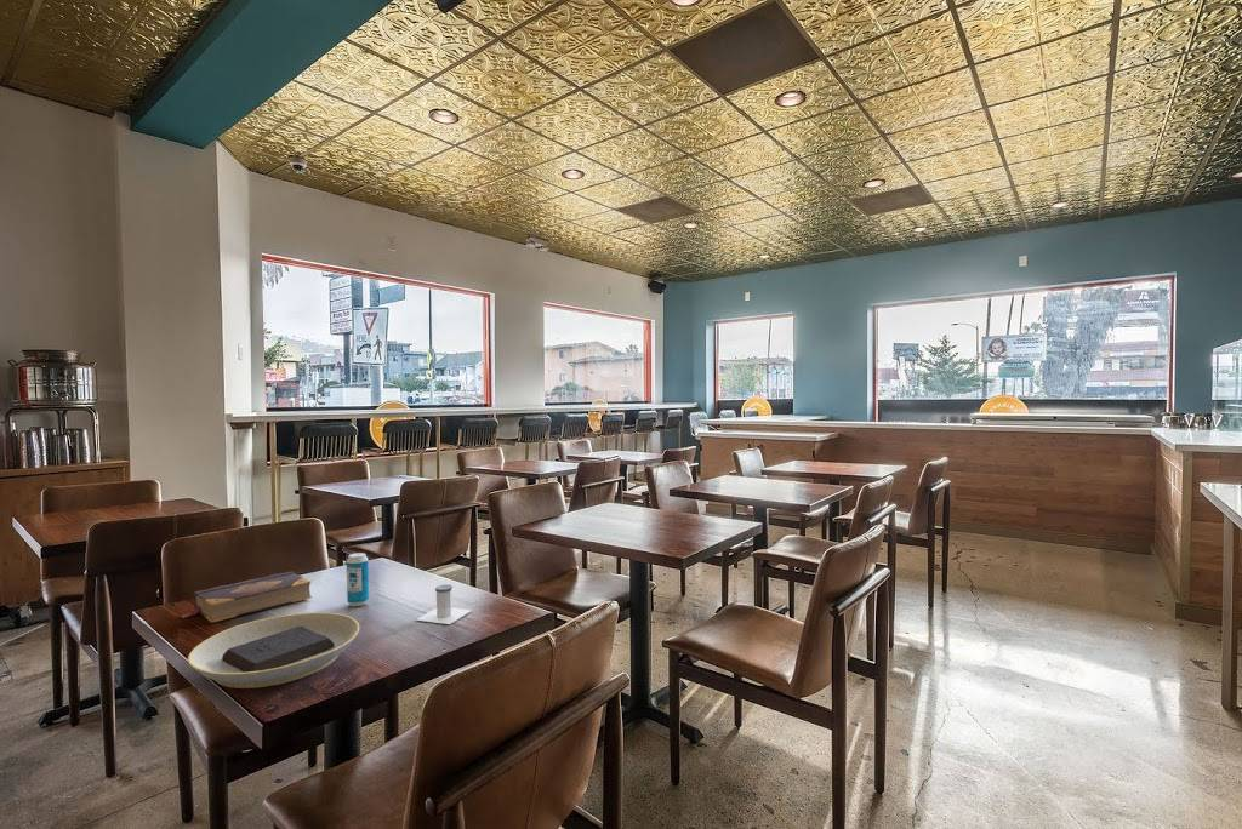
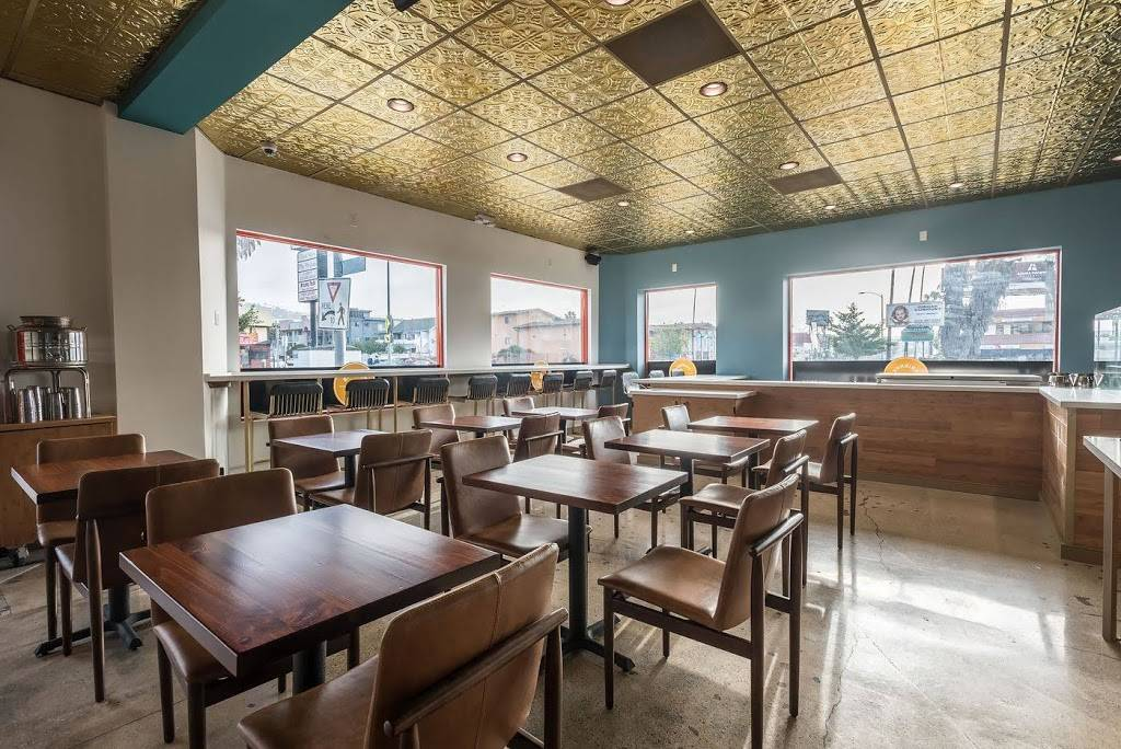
- beverage can [346,551,370,607]
- book [180,571,313,624]
- plate [187,612,360,690]
- salt shaker [415,583,473,625]
